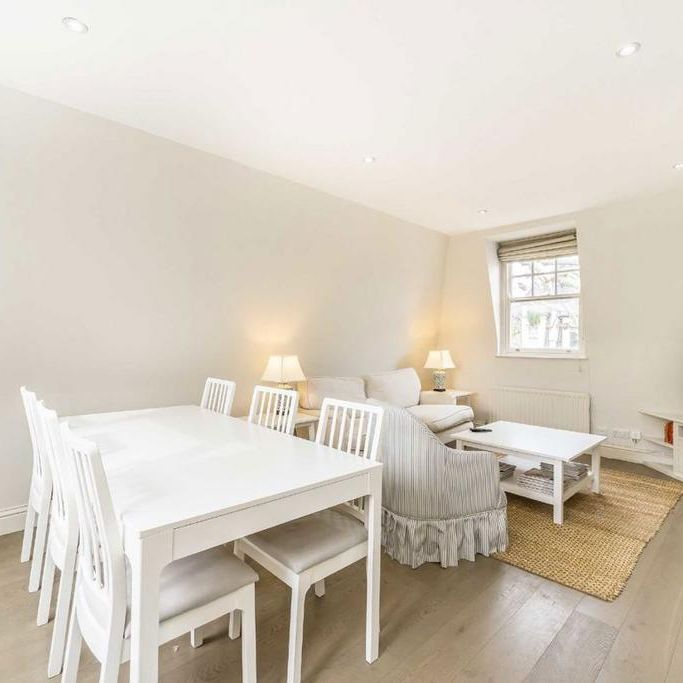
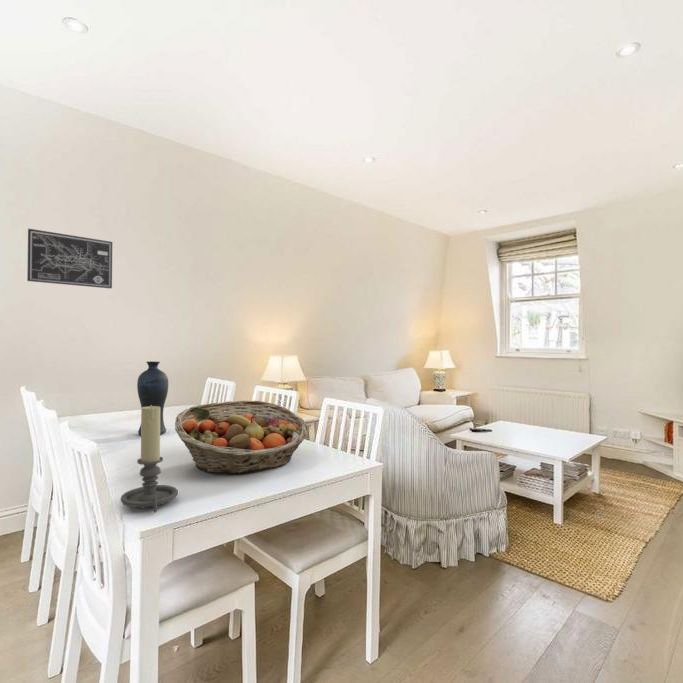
+ vase [136,360,169,436]
+ wall art [26,228,113,289]
+ candle holder [120,405,179,514]
+ fruit basket [174,400,309,475]
